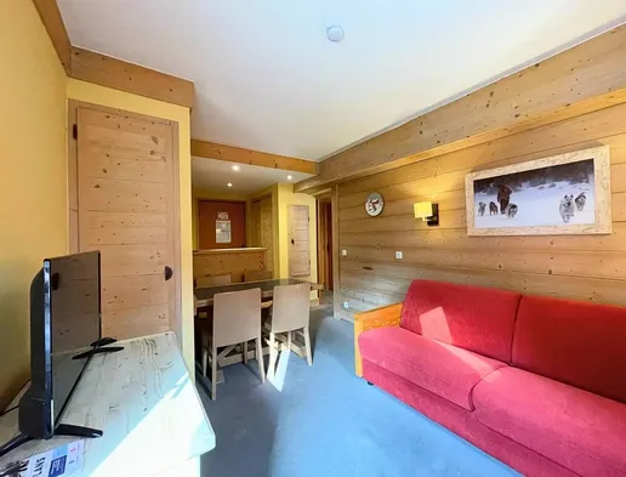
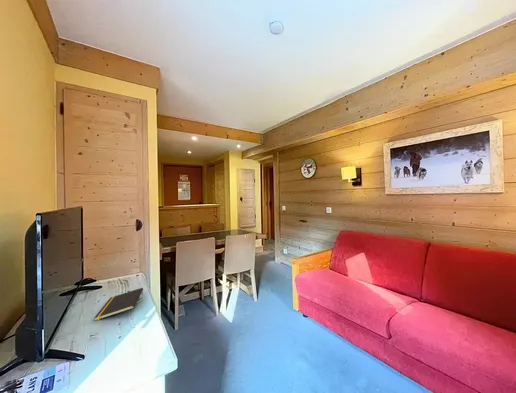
+ notepad [93,287,144,322]
